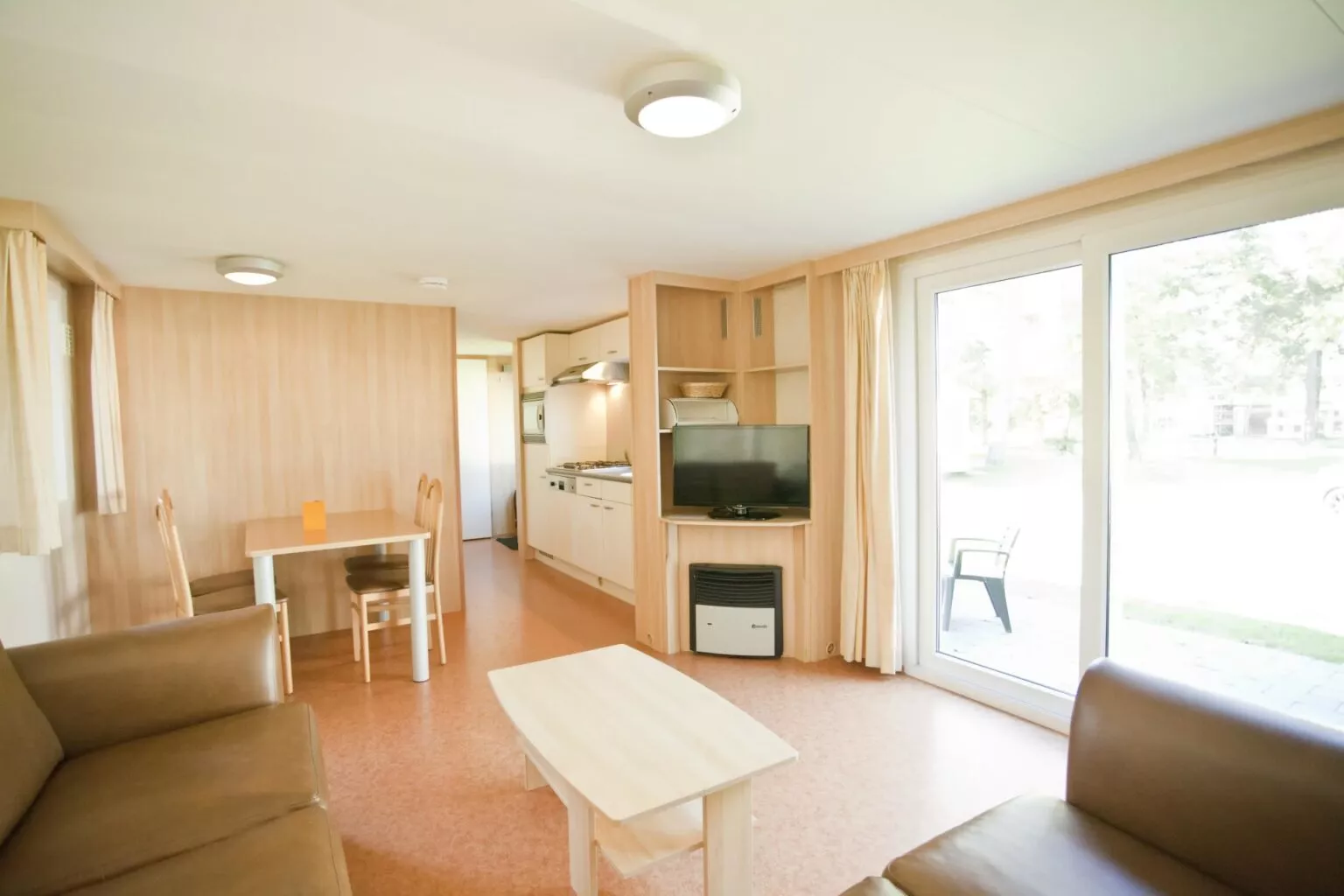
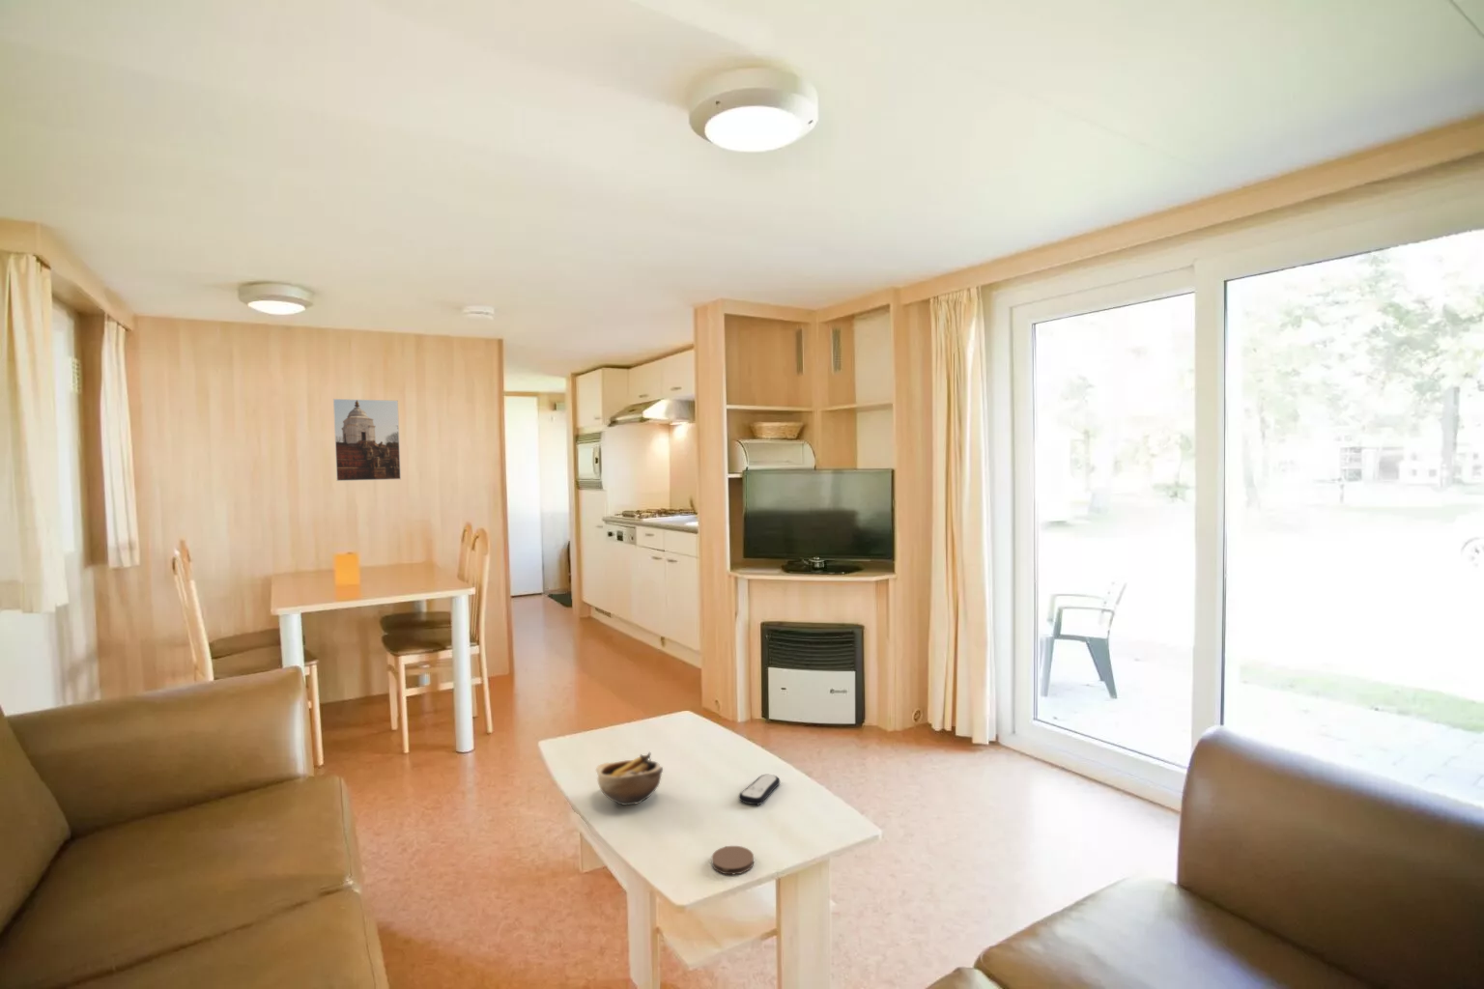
+ remote control [738,774,781,806]
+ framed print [332,397,402,482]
+ bowl [595,752,664,807]
+ coaster [711,846,754,875]
